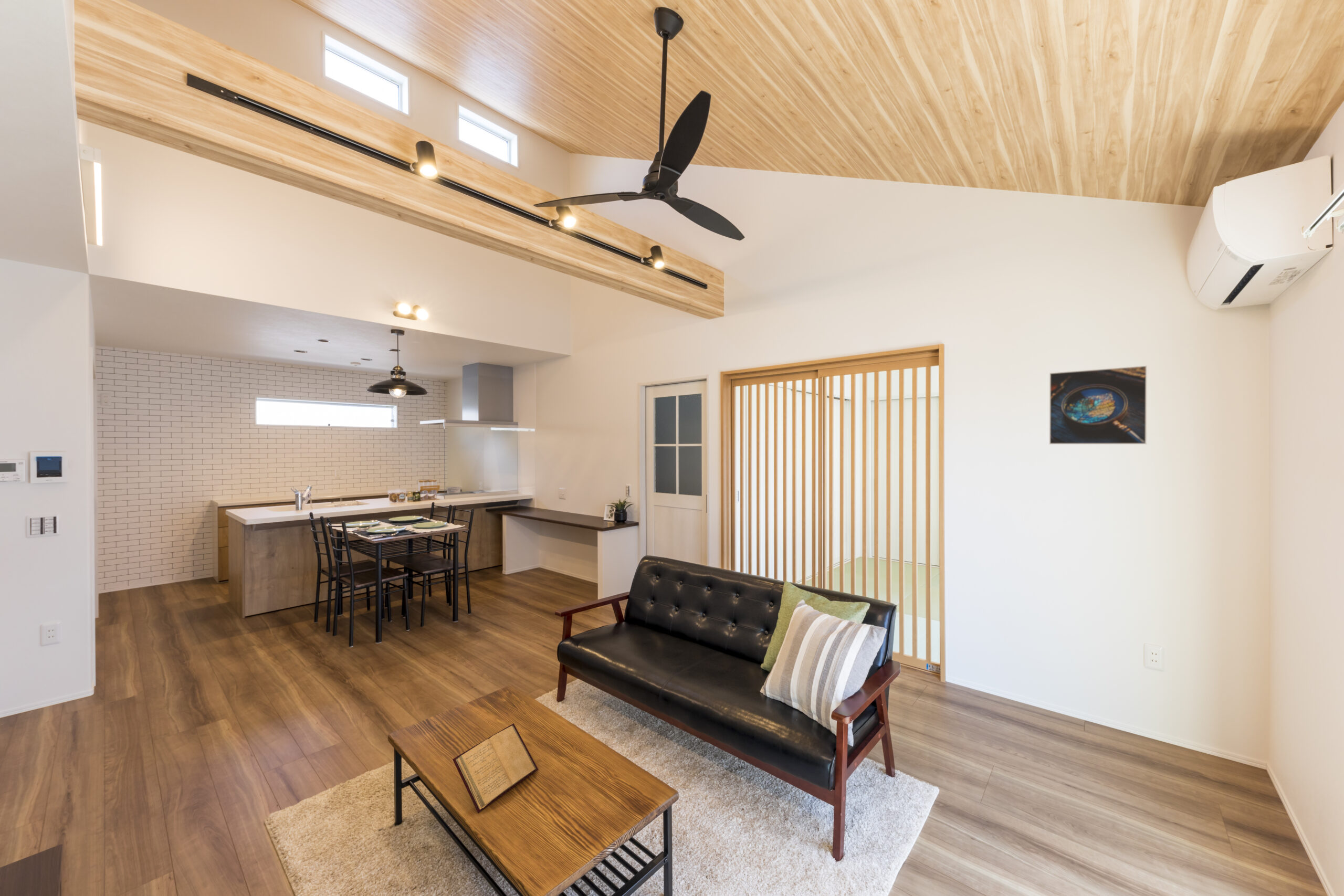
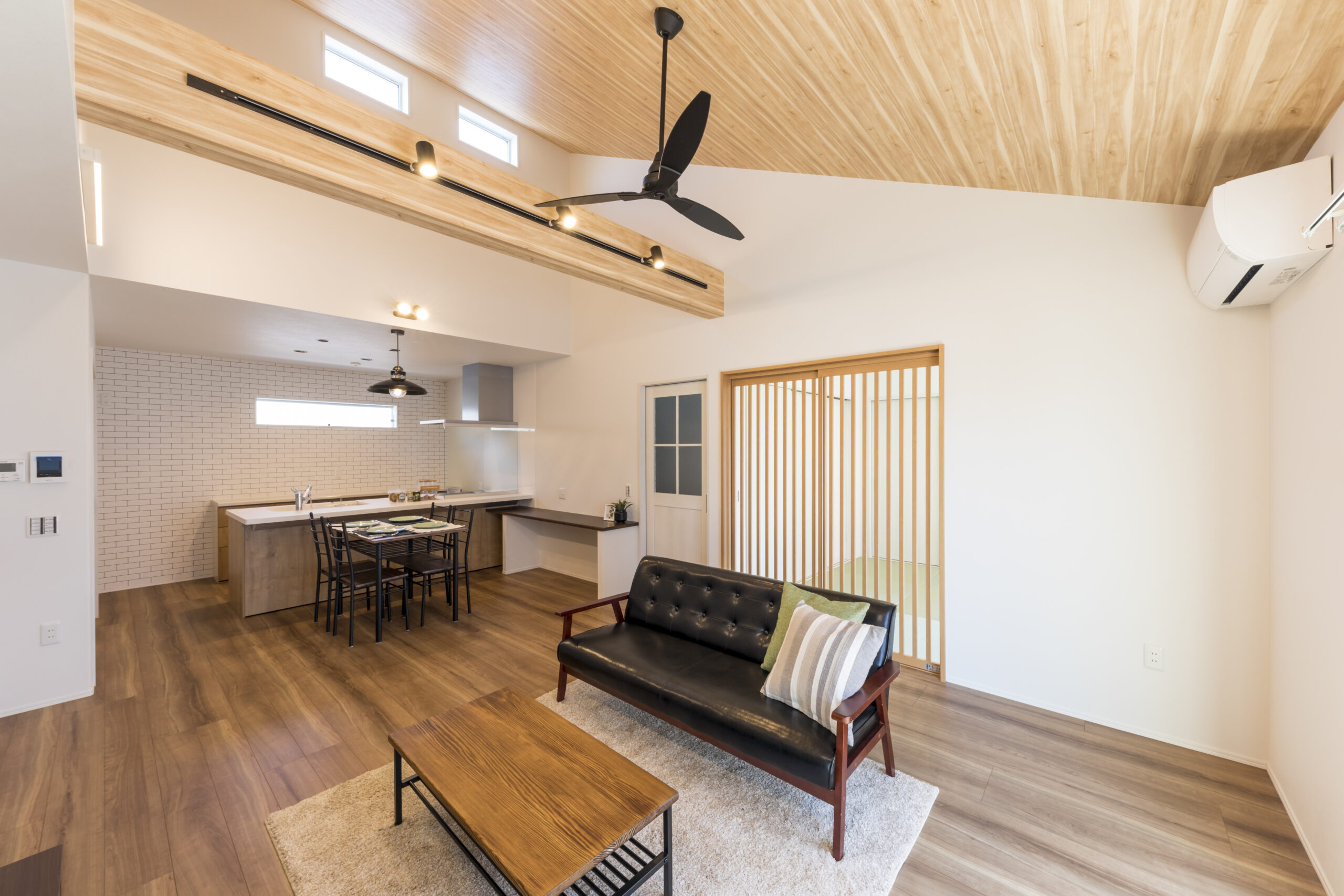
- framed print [1049,365,1147,445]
- book [452,723,539,814]
